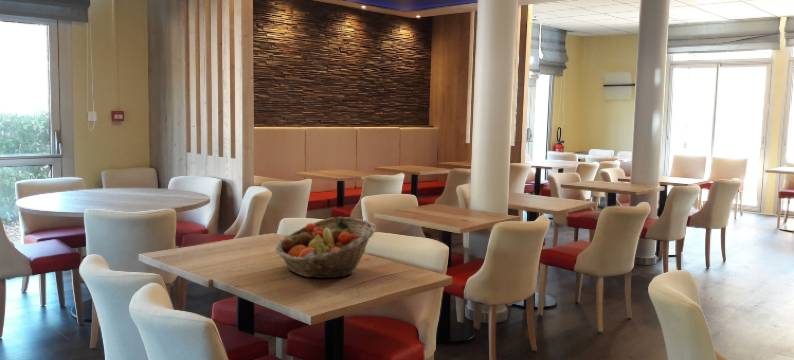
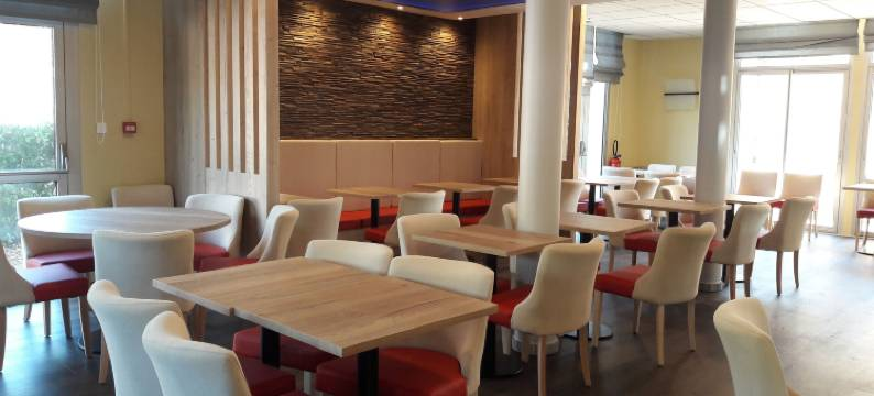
- fruit basket [275,216,377,279]
